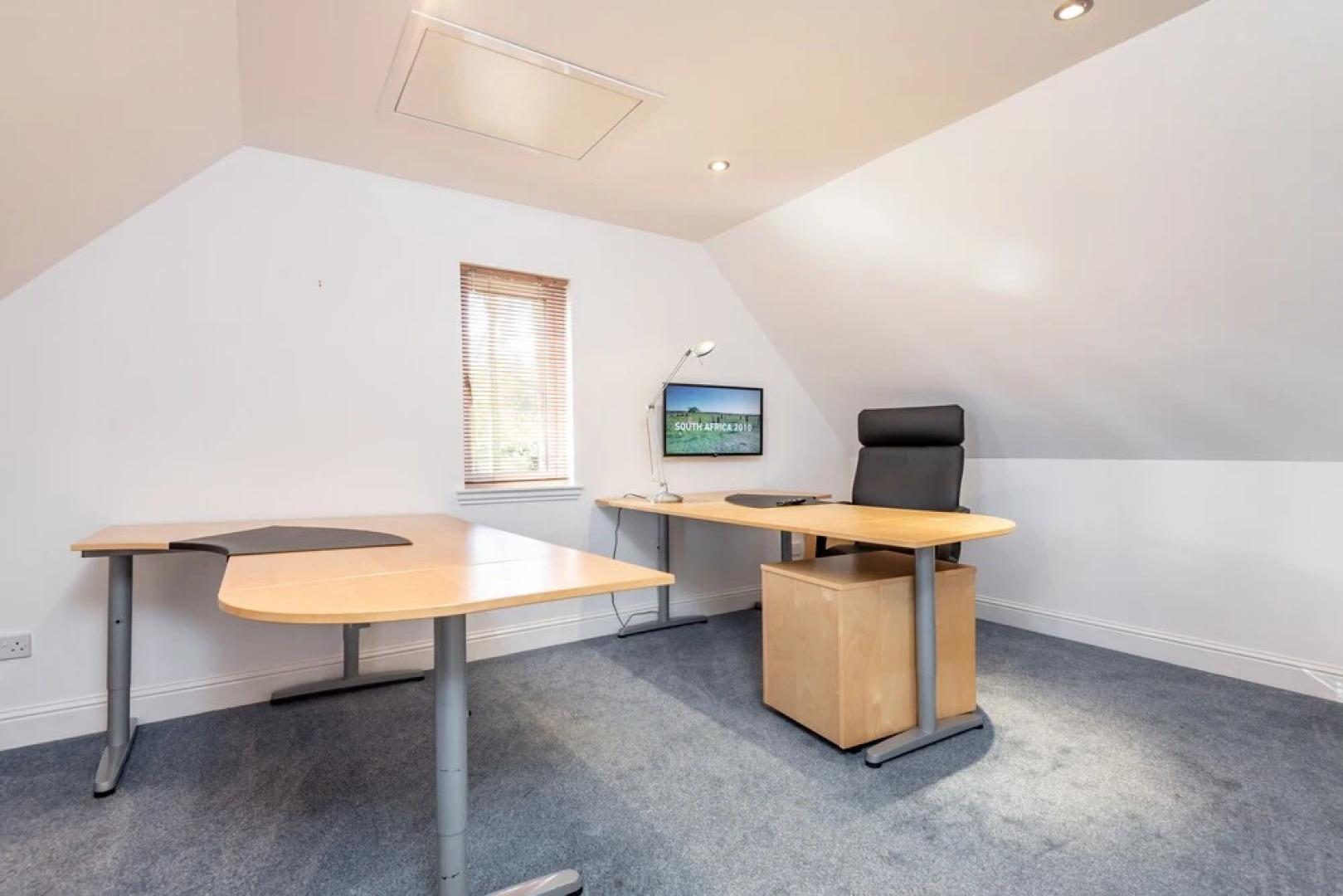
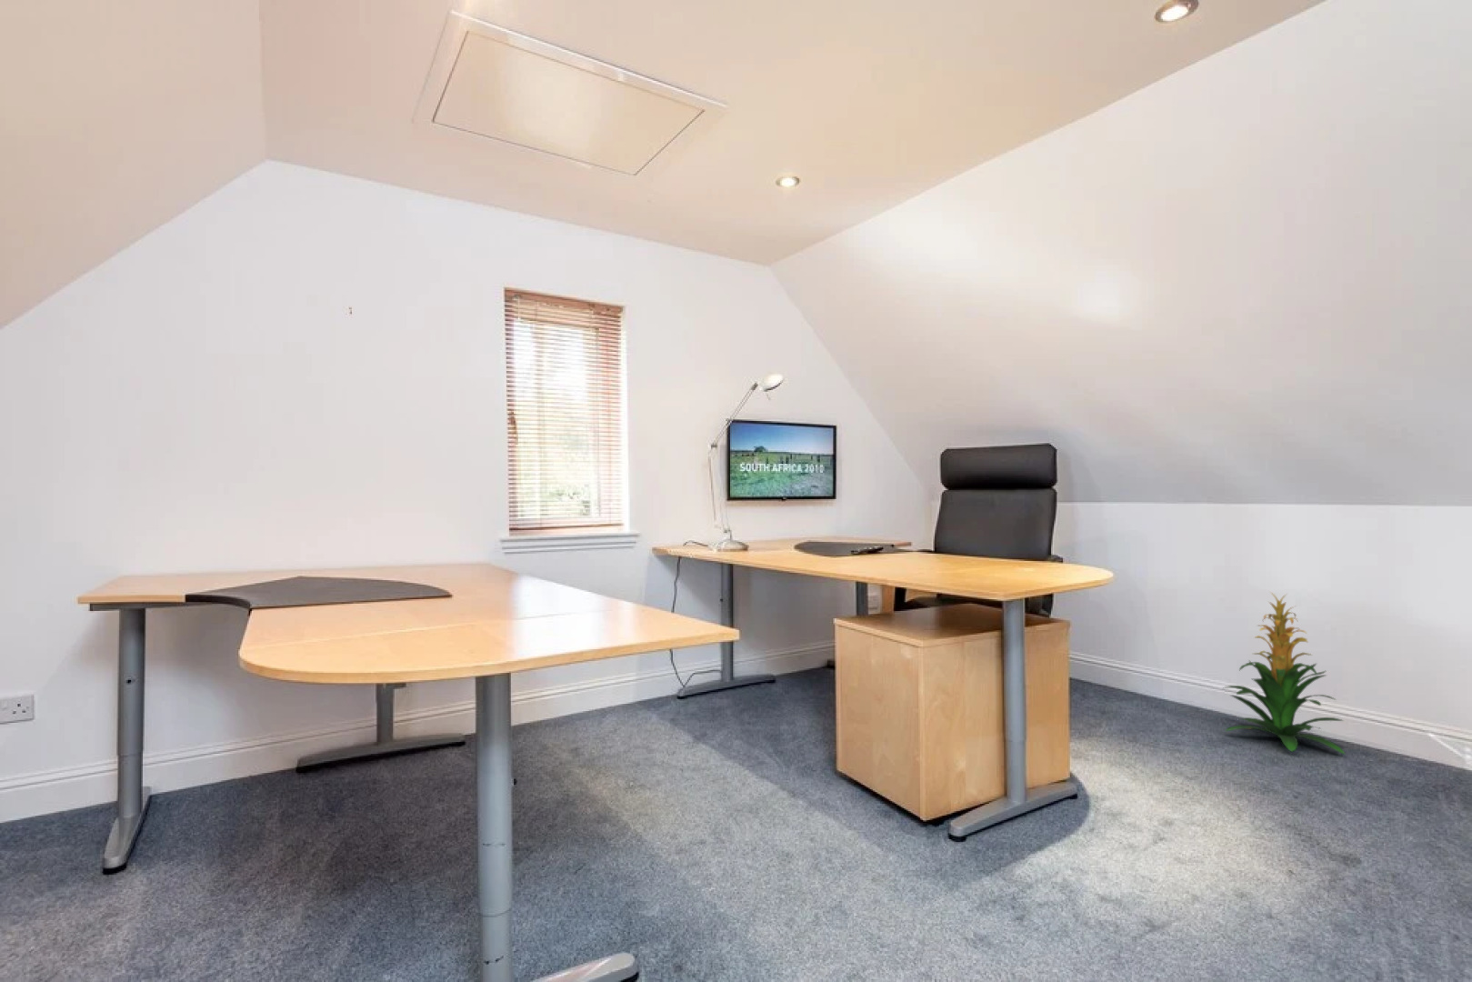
+ indoor plant [1223,590,1347,755]
